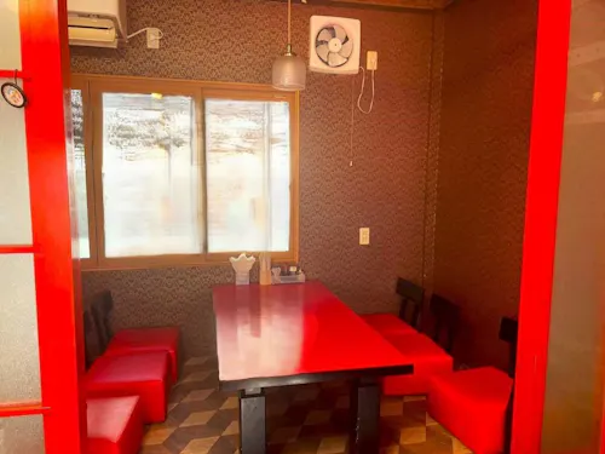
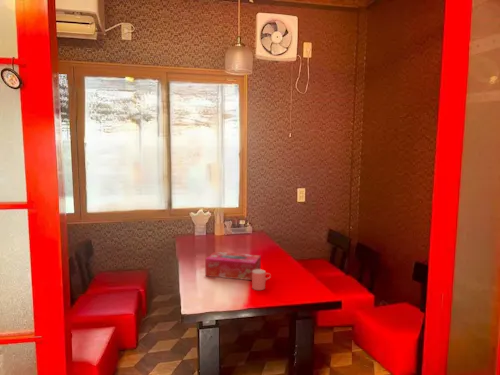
+ cup [251,269,272,291]
+ tissue box [204,251,262,281]
